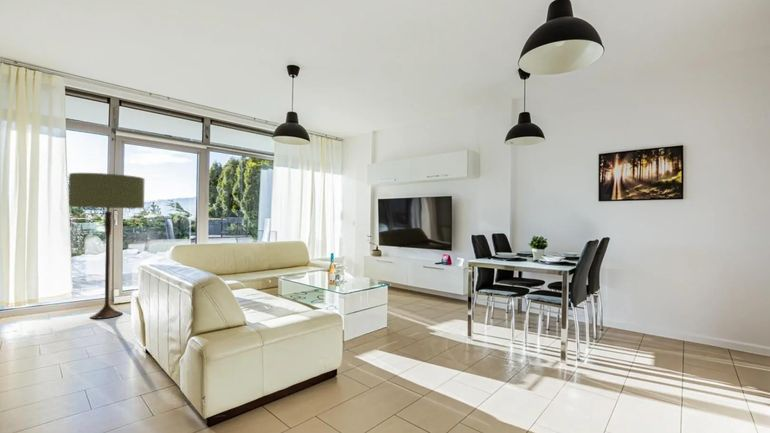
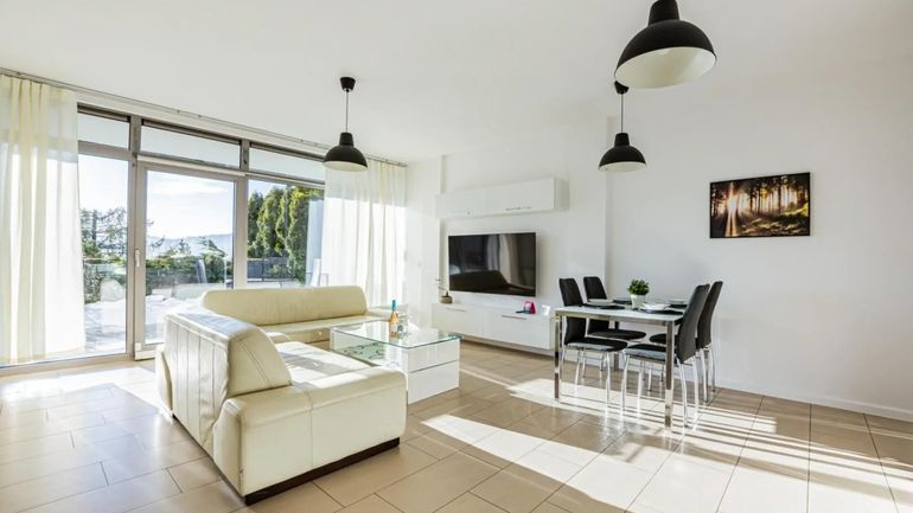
- floor lamp [68,172,146,320]
